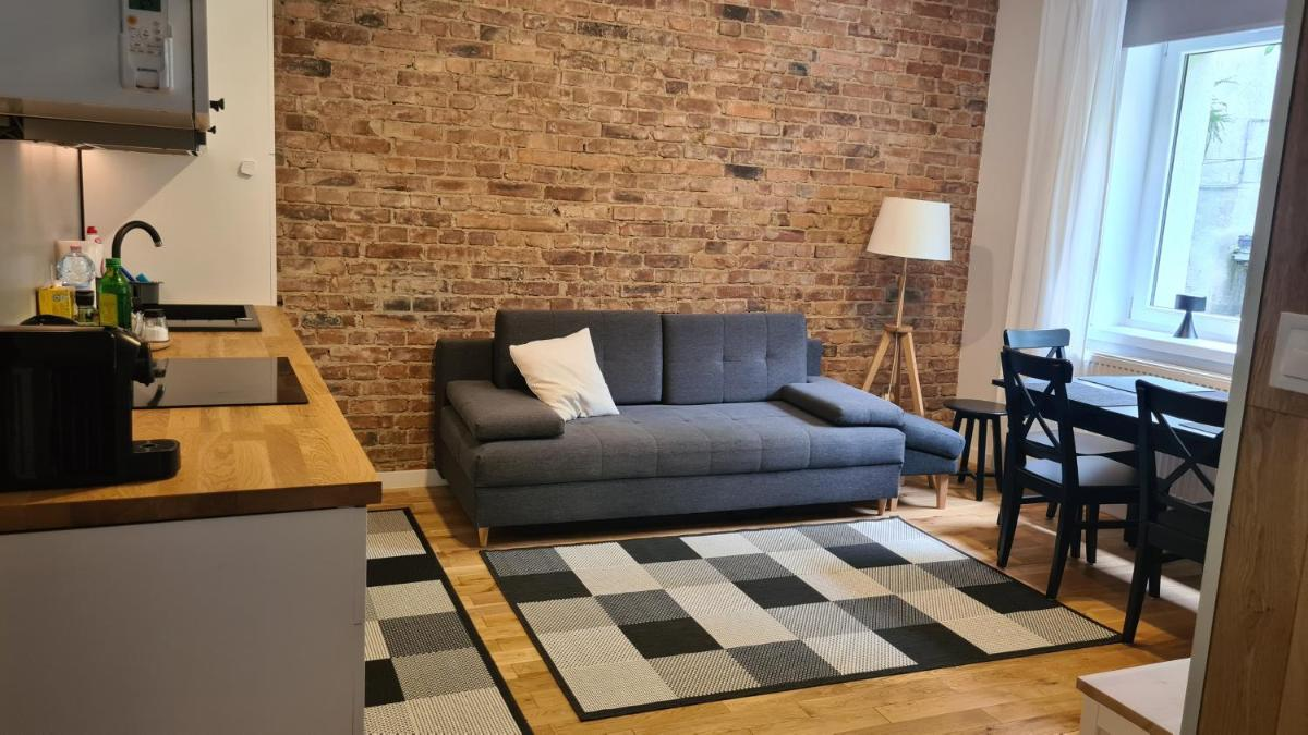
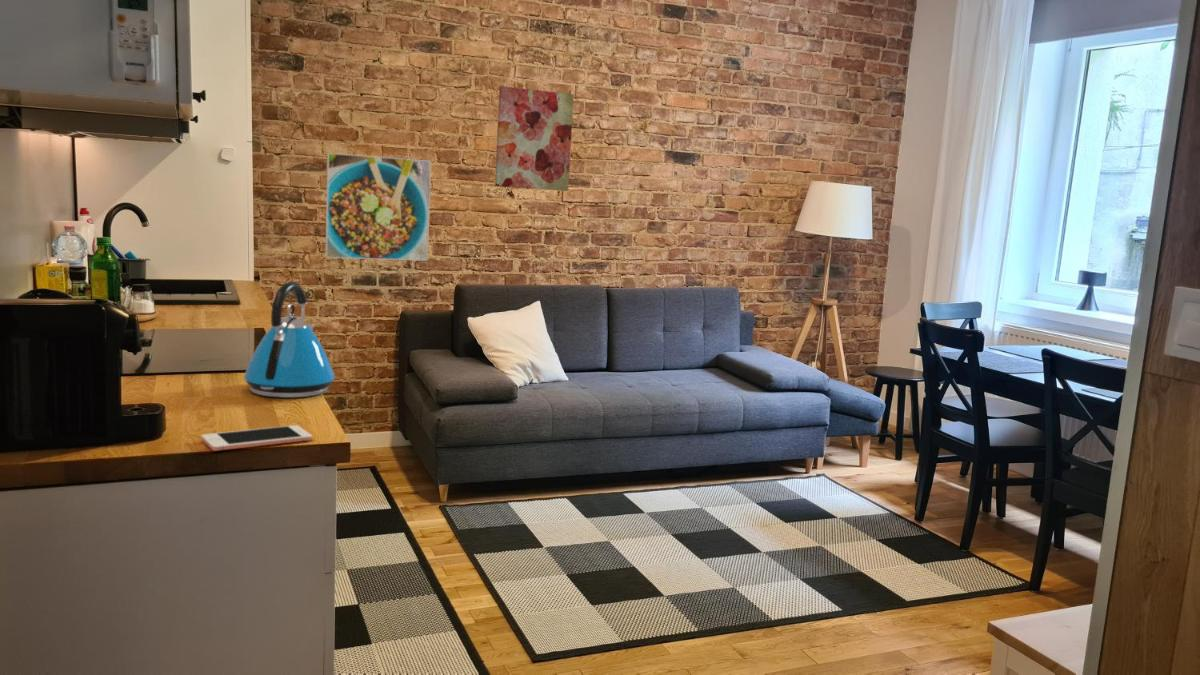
+ kettle [243,281,336,399]
+ wall art [494,85,575,192]
+ cell phone [200,424,313,452]
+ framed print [324,152,432,262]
